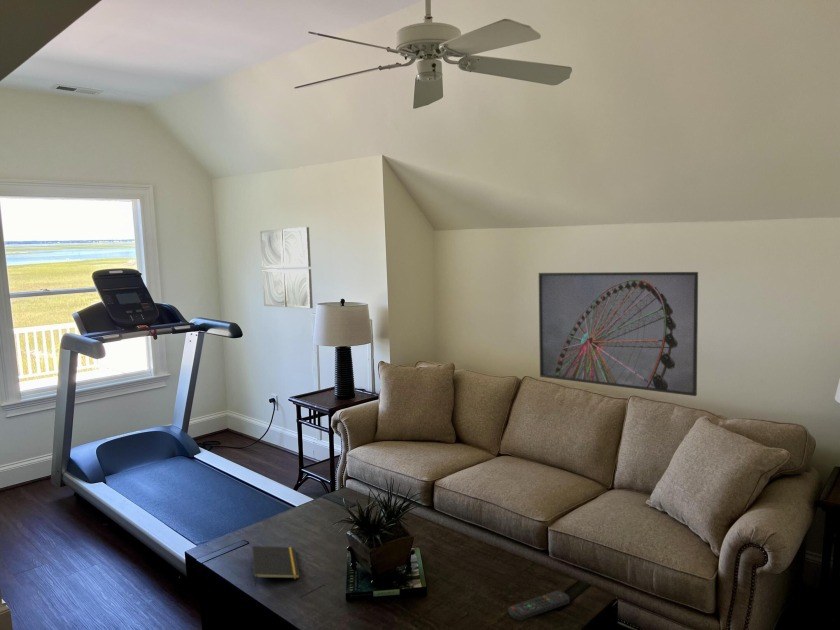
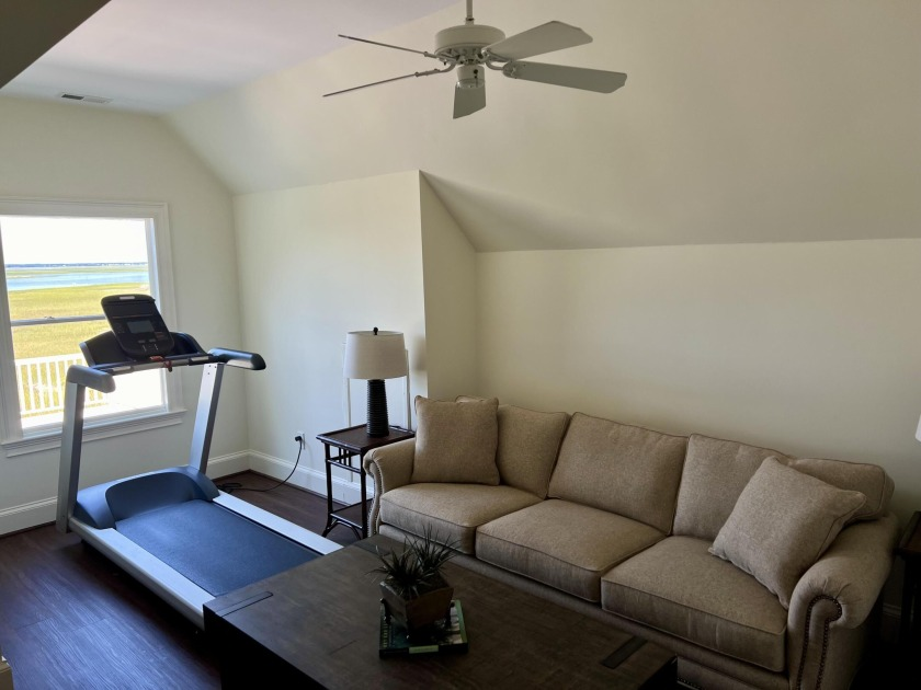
- notepad [251,545,301,588]
- wall art [259,226,314,309]
- remote control [507,590,571,622]
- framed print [538,271,699,397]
